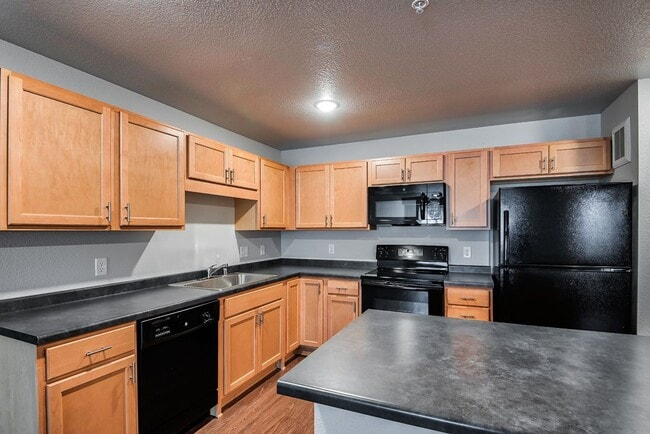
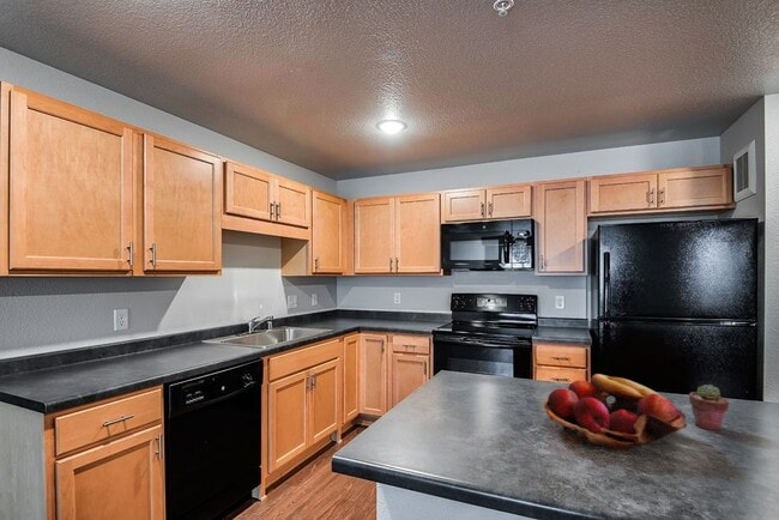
+ fruit basket [543,373,688,452]
+ potted succulent [688,383,730,431]
